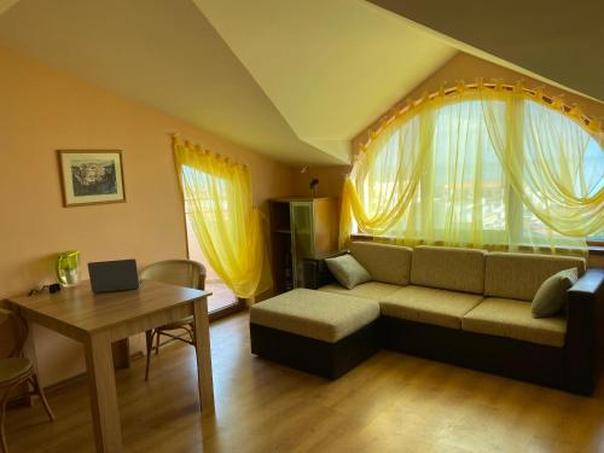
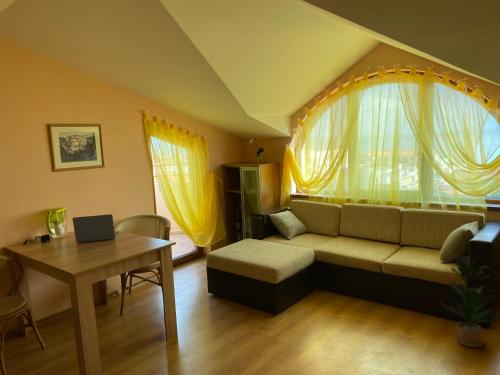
+ potted plant [438,255,500,348]
